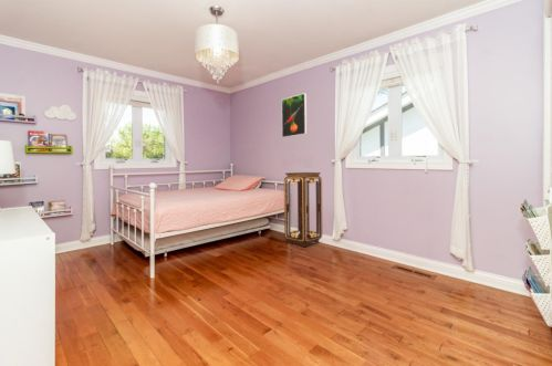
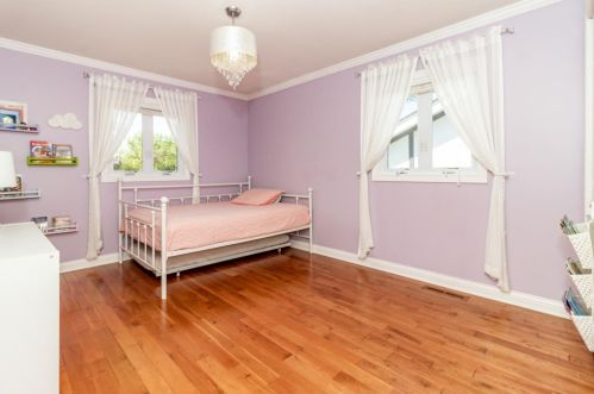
- pedestal table [283,171,323,248]
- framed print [281,92,308,139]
